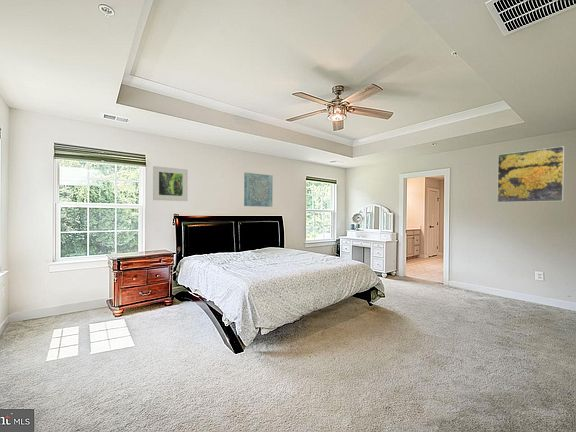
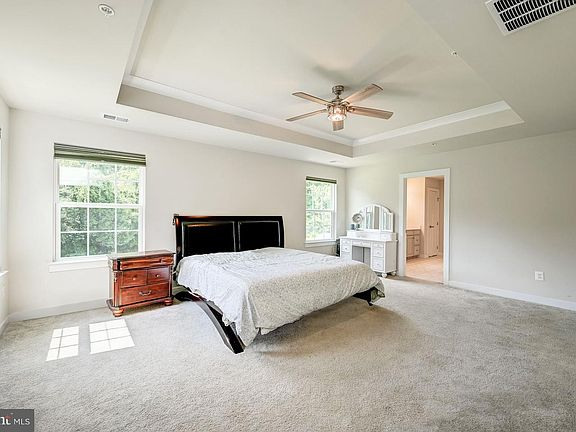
- wall art [243,172,274,208]
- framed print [152,165,189,202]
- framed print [496,145,565,203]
